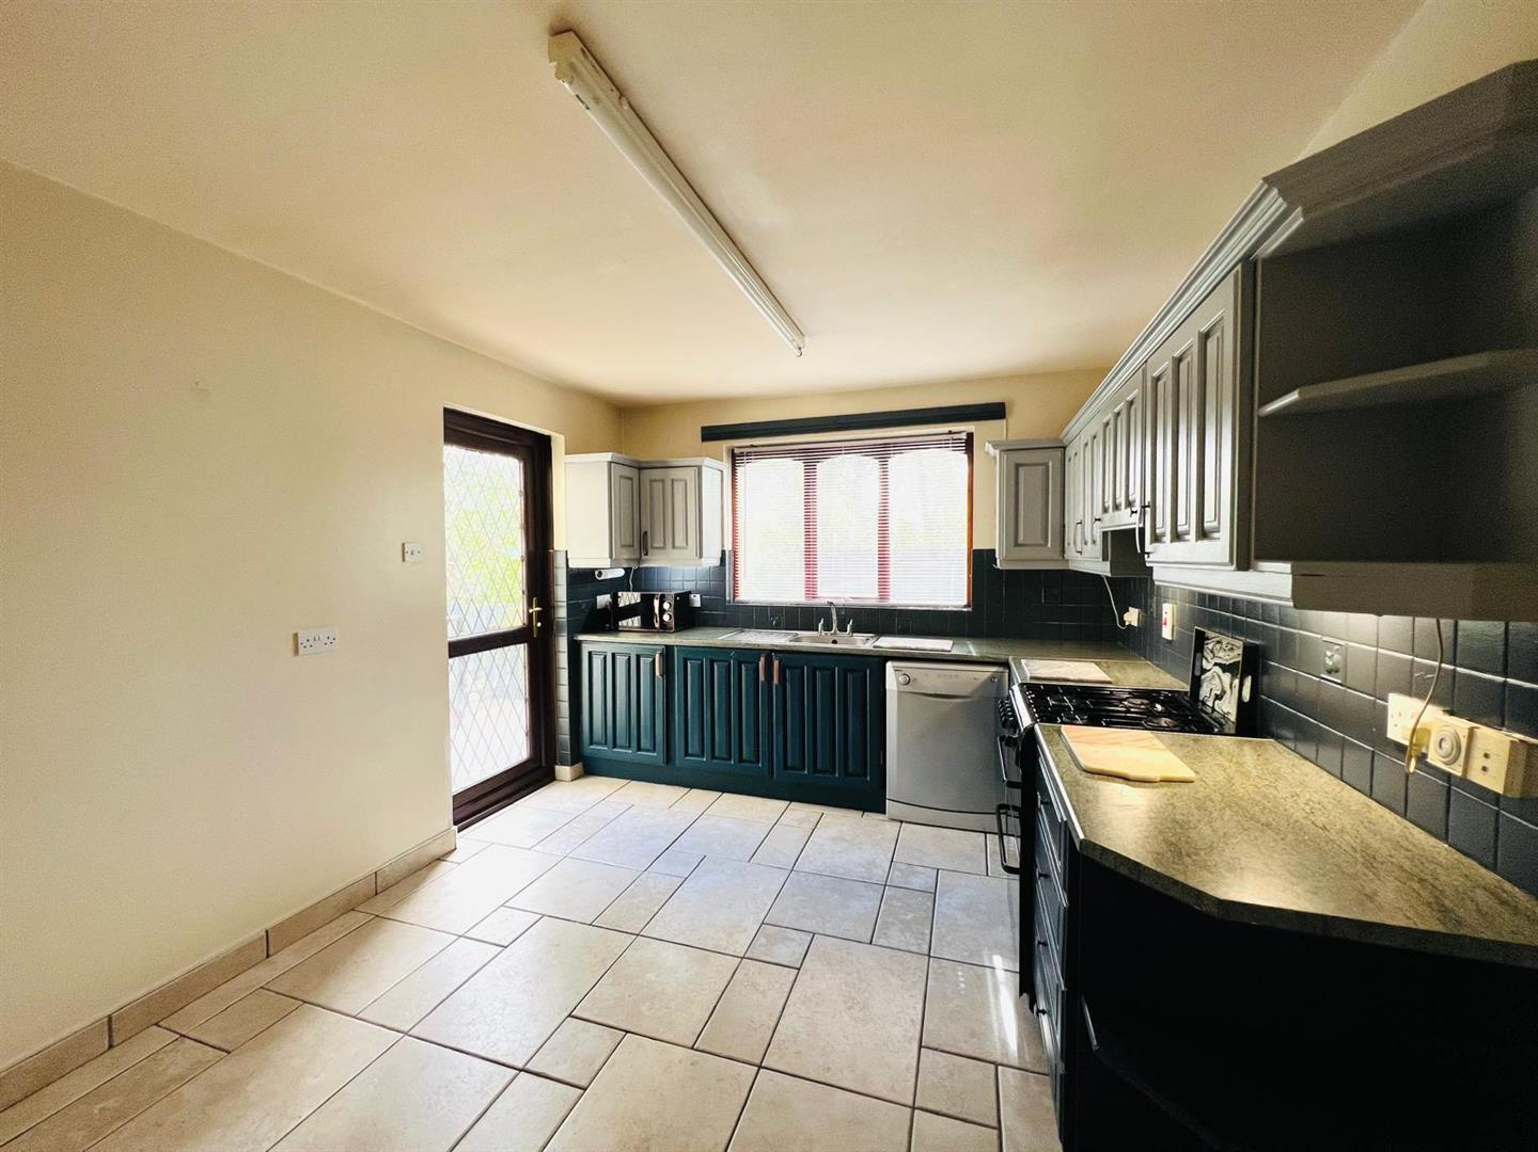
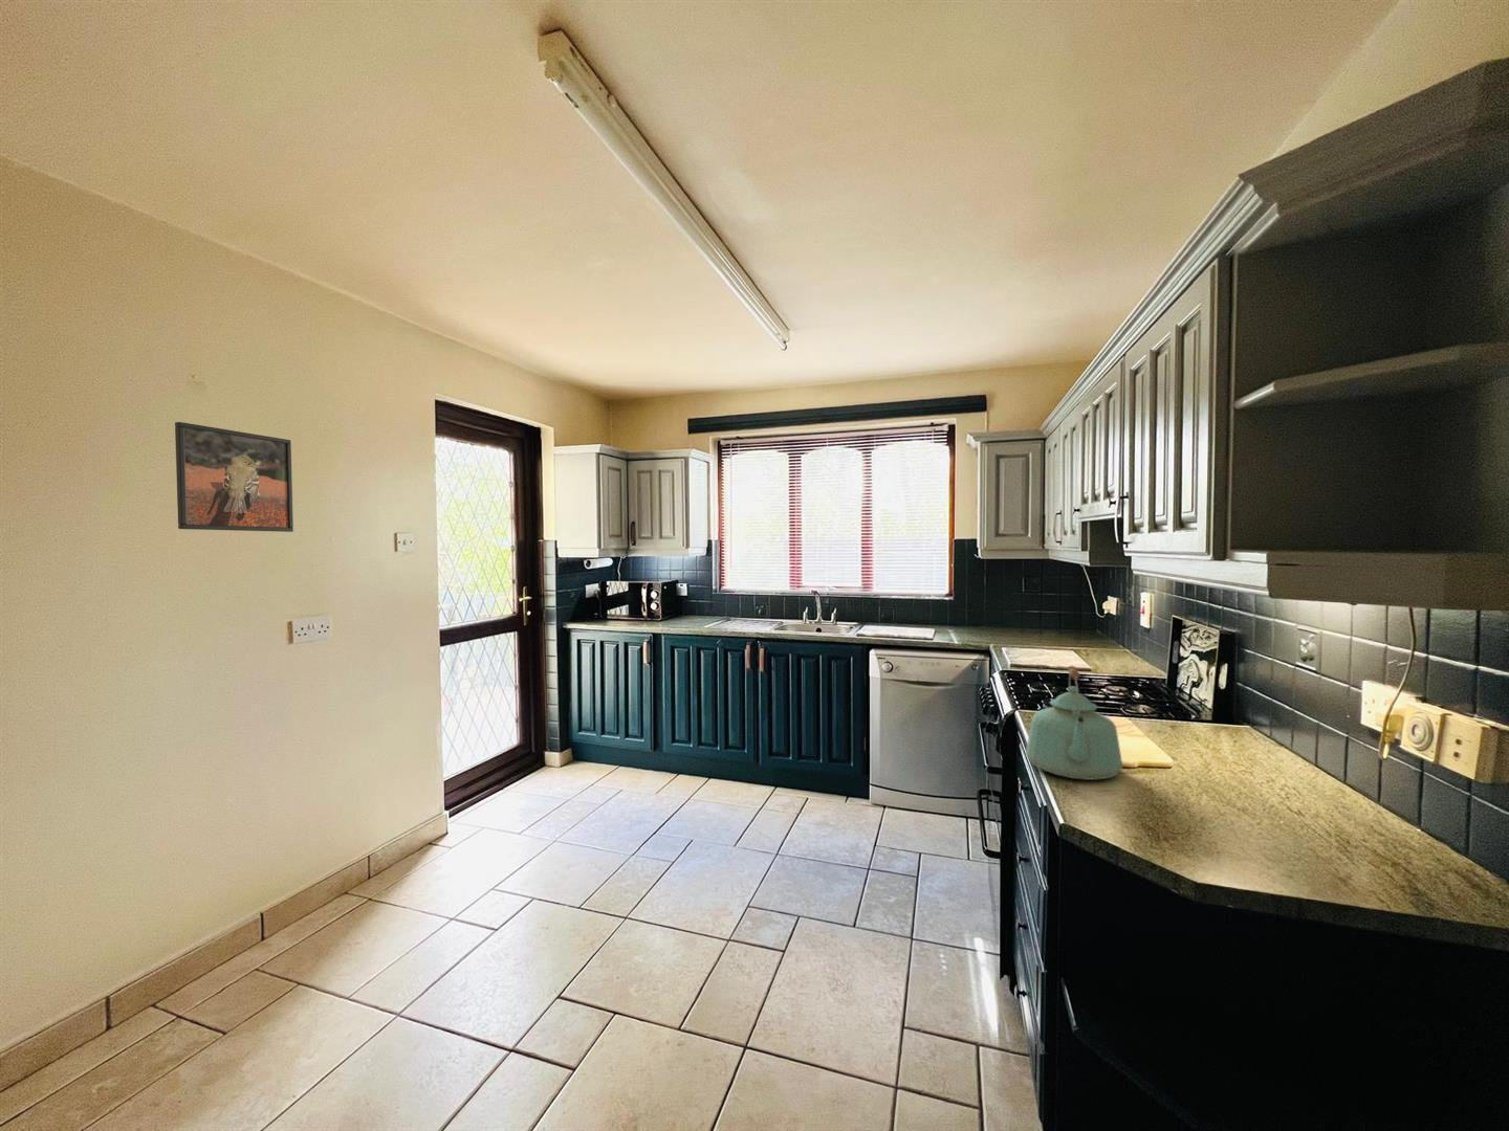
+ kettle [1025,665,1123,782]
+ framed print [173,421,295,533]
